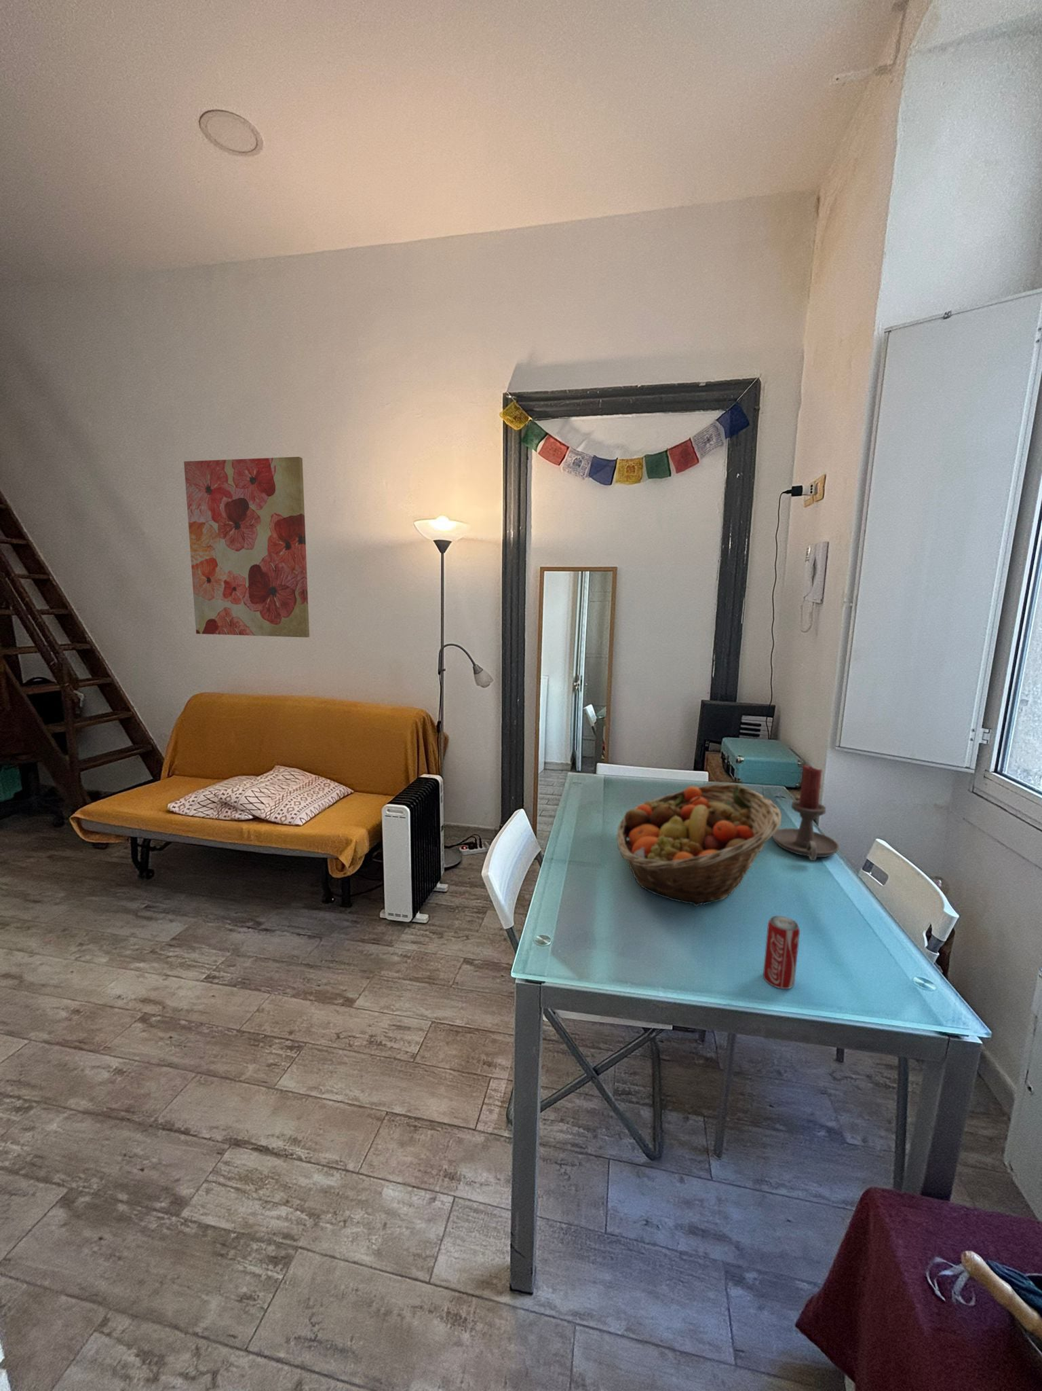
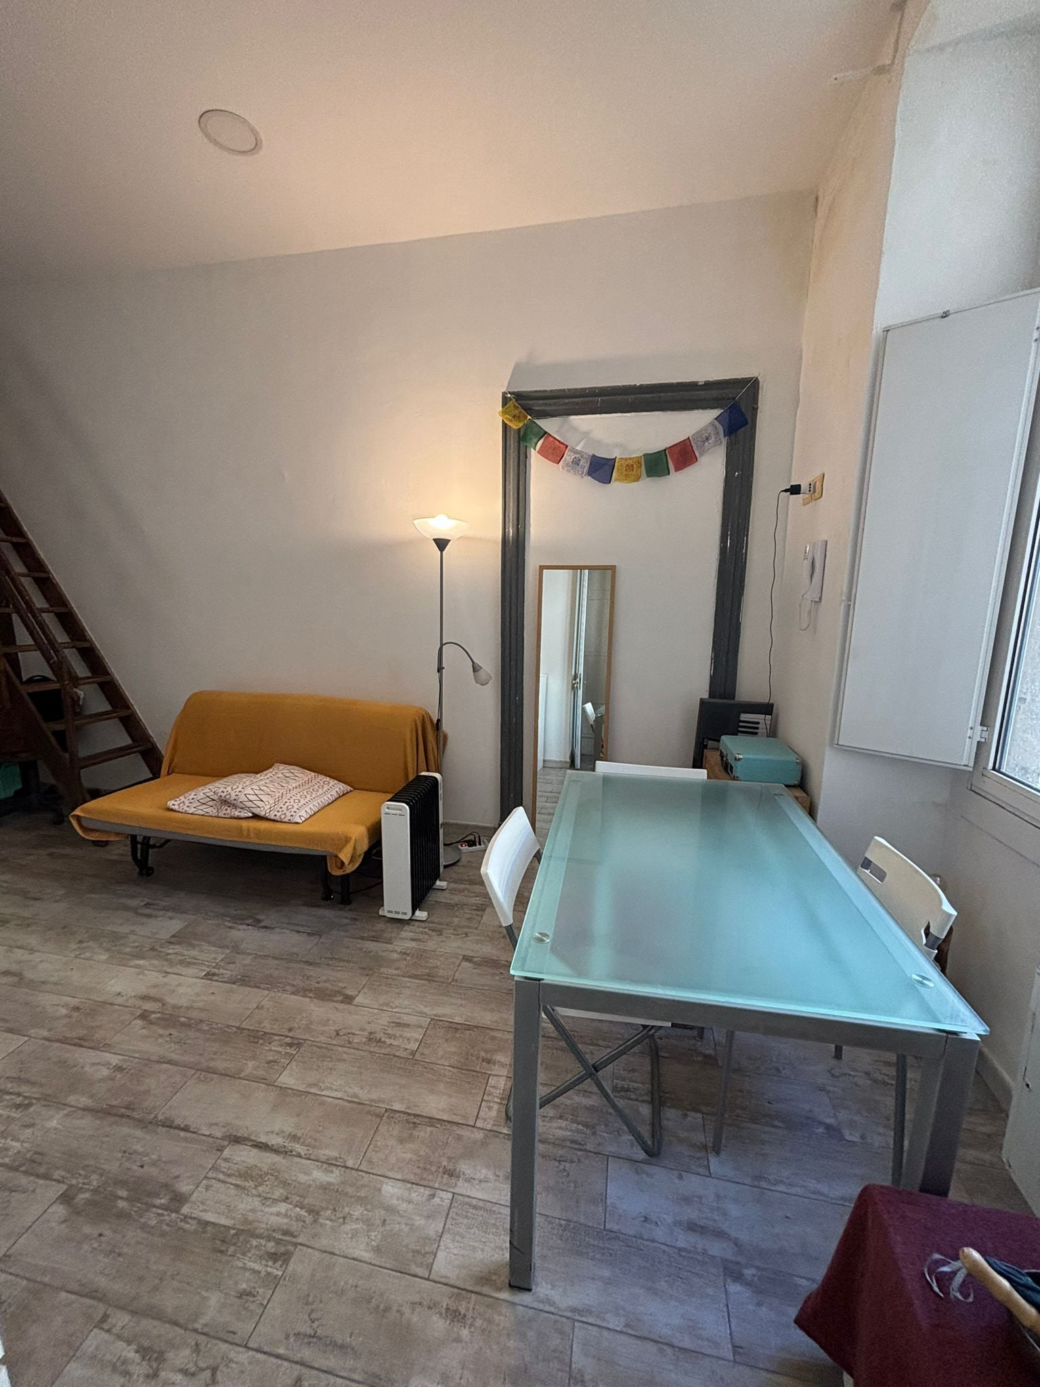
- fruit basket [616,783,783,907]
- candle holder [772,765,840,861]
- beverage can [763,915,800,990]
- wall art [183,457,310,637]
